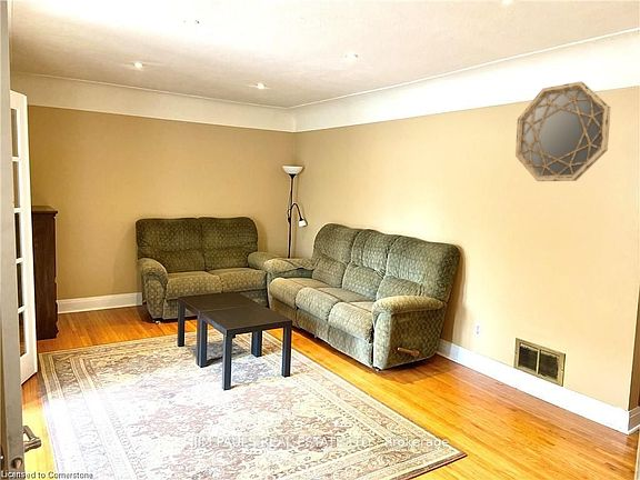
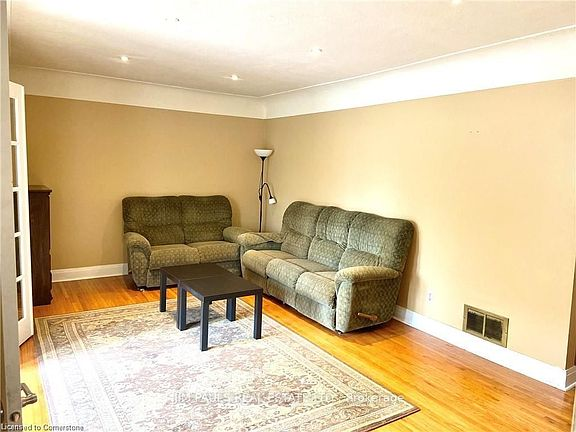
- home mirror [514,80,611,182]
